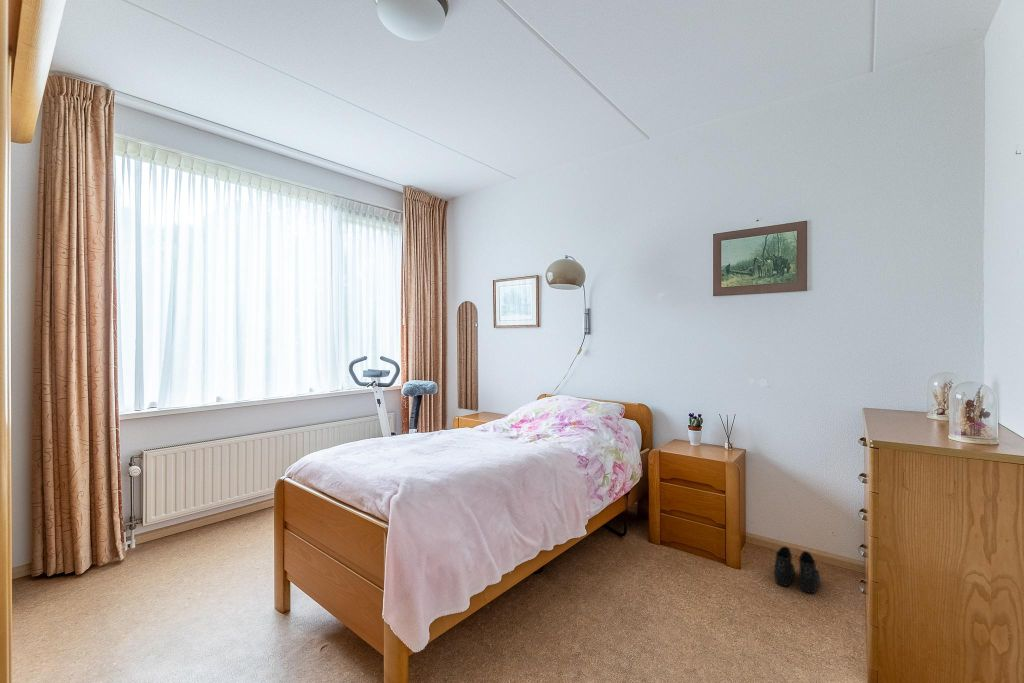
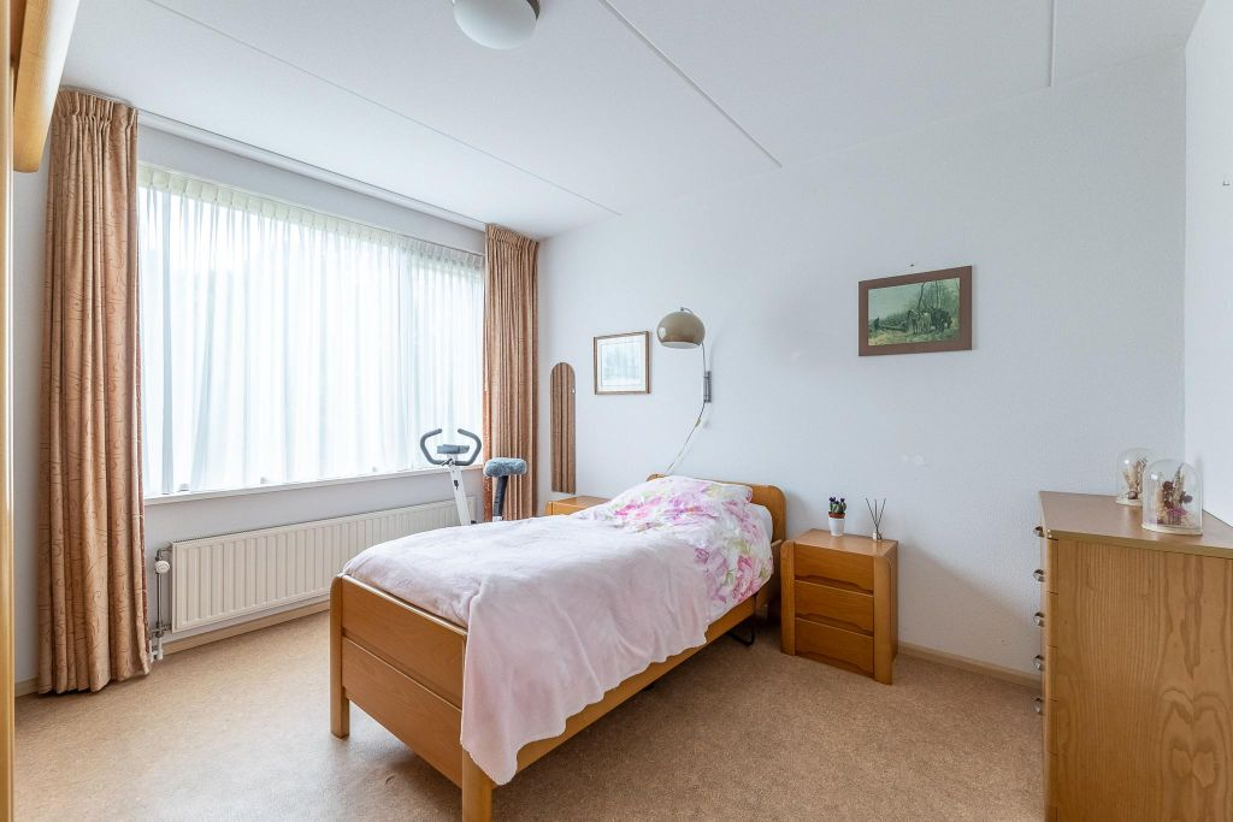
- boots [774,546,821,594]
